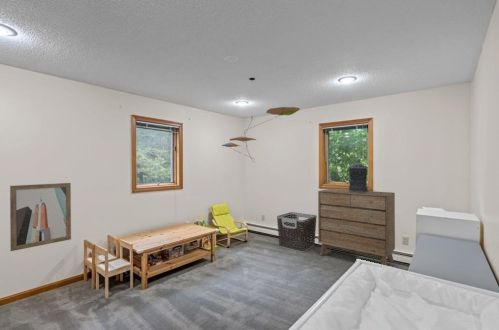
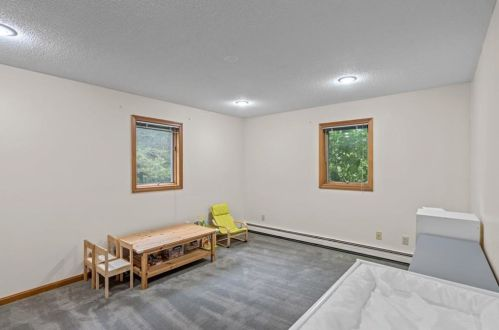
- wall art [9,182,72,252]
- clothes hamper [276,211,318,253]
- incense holder [348,162,369,193]
- dresser [317,188,396,266]
- ceiling mobile [221,77,301,162]
